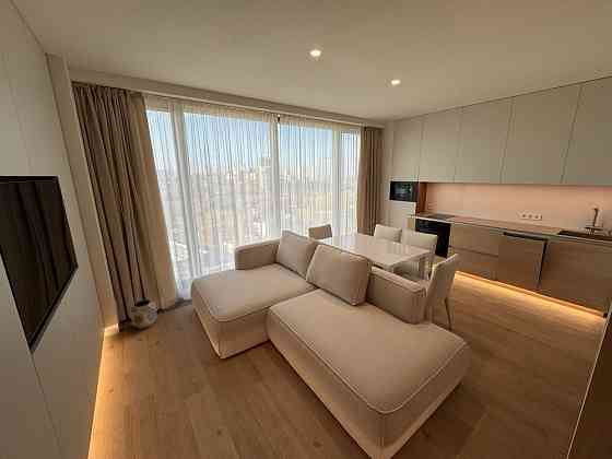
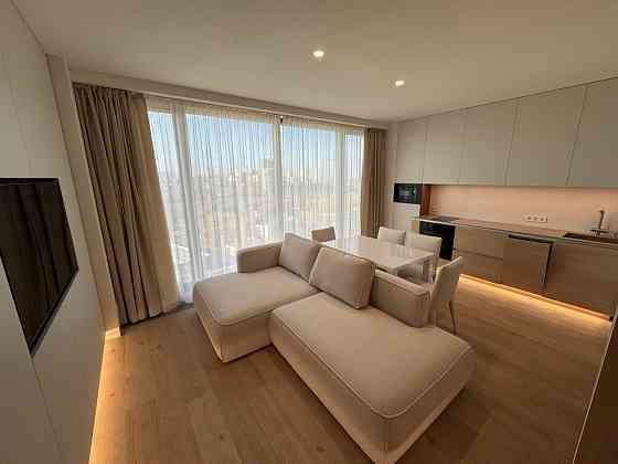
- planter [129,298,158,330]
